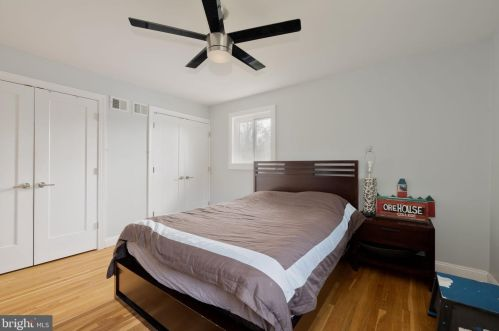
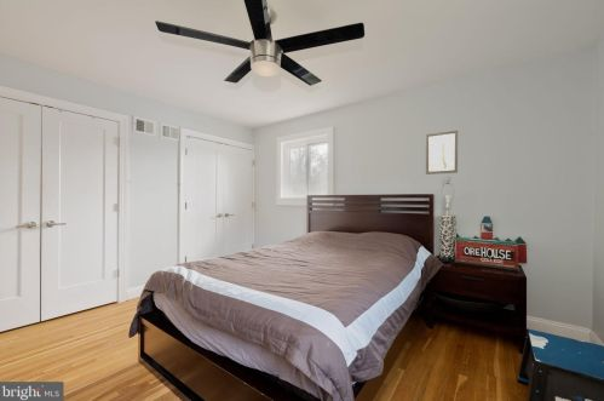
+ wall art [425,130,459,176]
